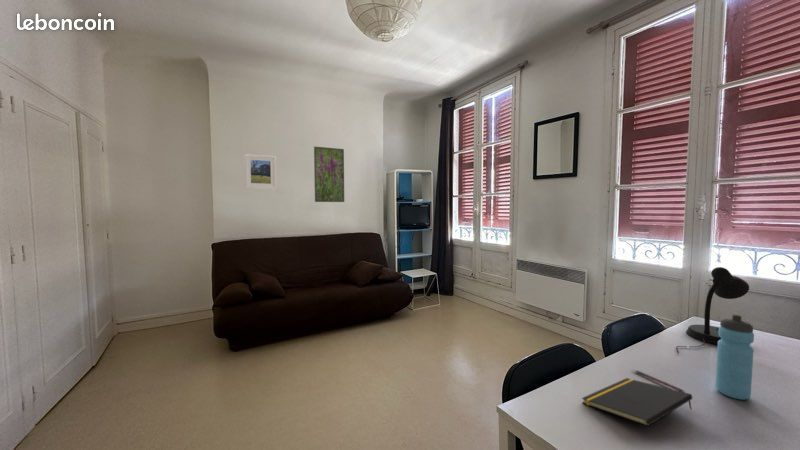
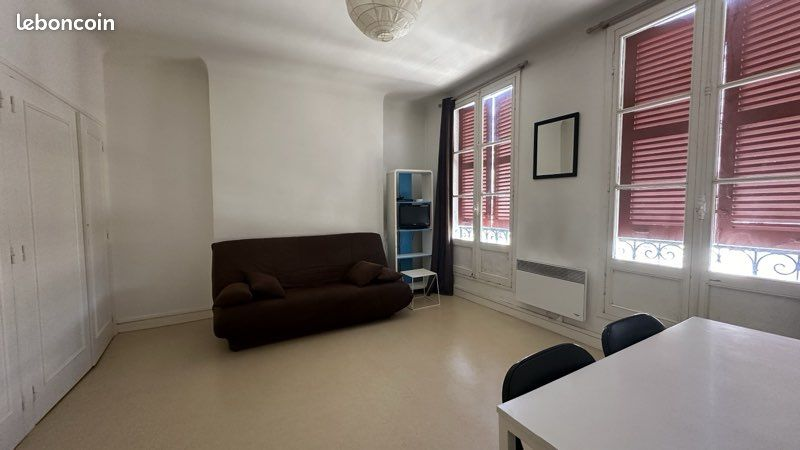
- pen [631,368,686,393]
- desk lamp [675,266,750,354]
- water bottle [715,314,755,401]
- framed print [244,153,277,190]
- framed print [313,145,345,203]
- notepad [581,377,693,427]
